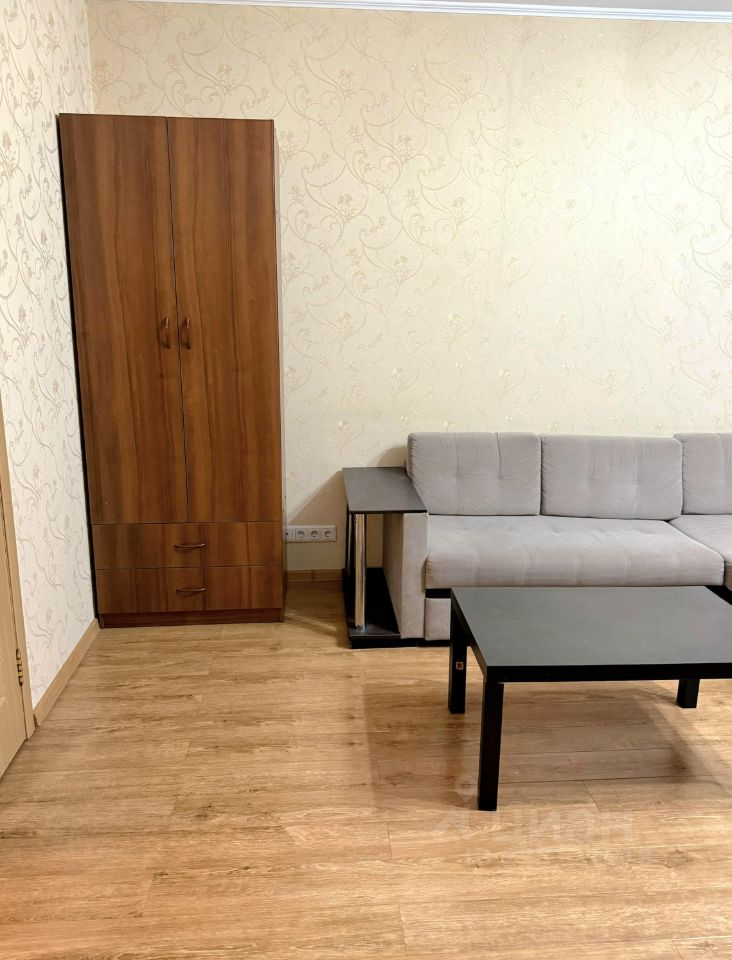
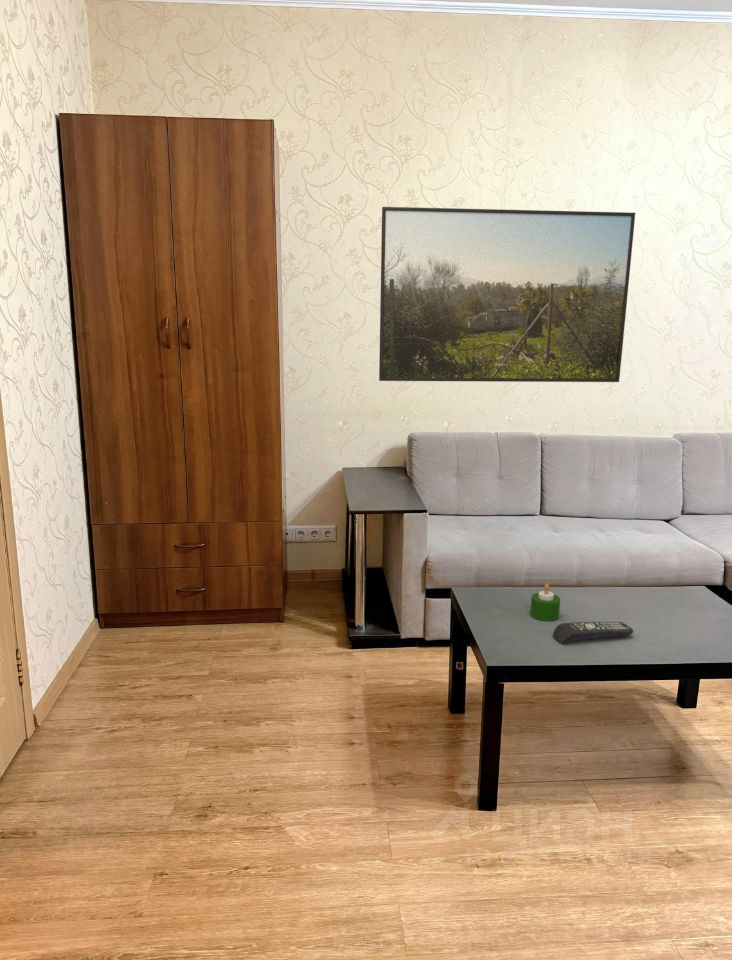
+ candle [529,582,561,622]
+ remote control [552,621,635,645]
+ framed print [378,206,636,383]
